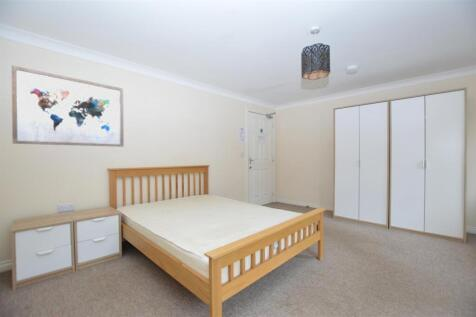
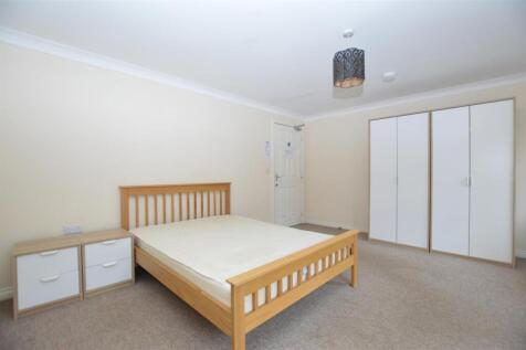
- wall art [11,64,125,148]
